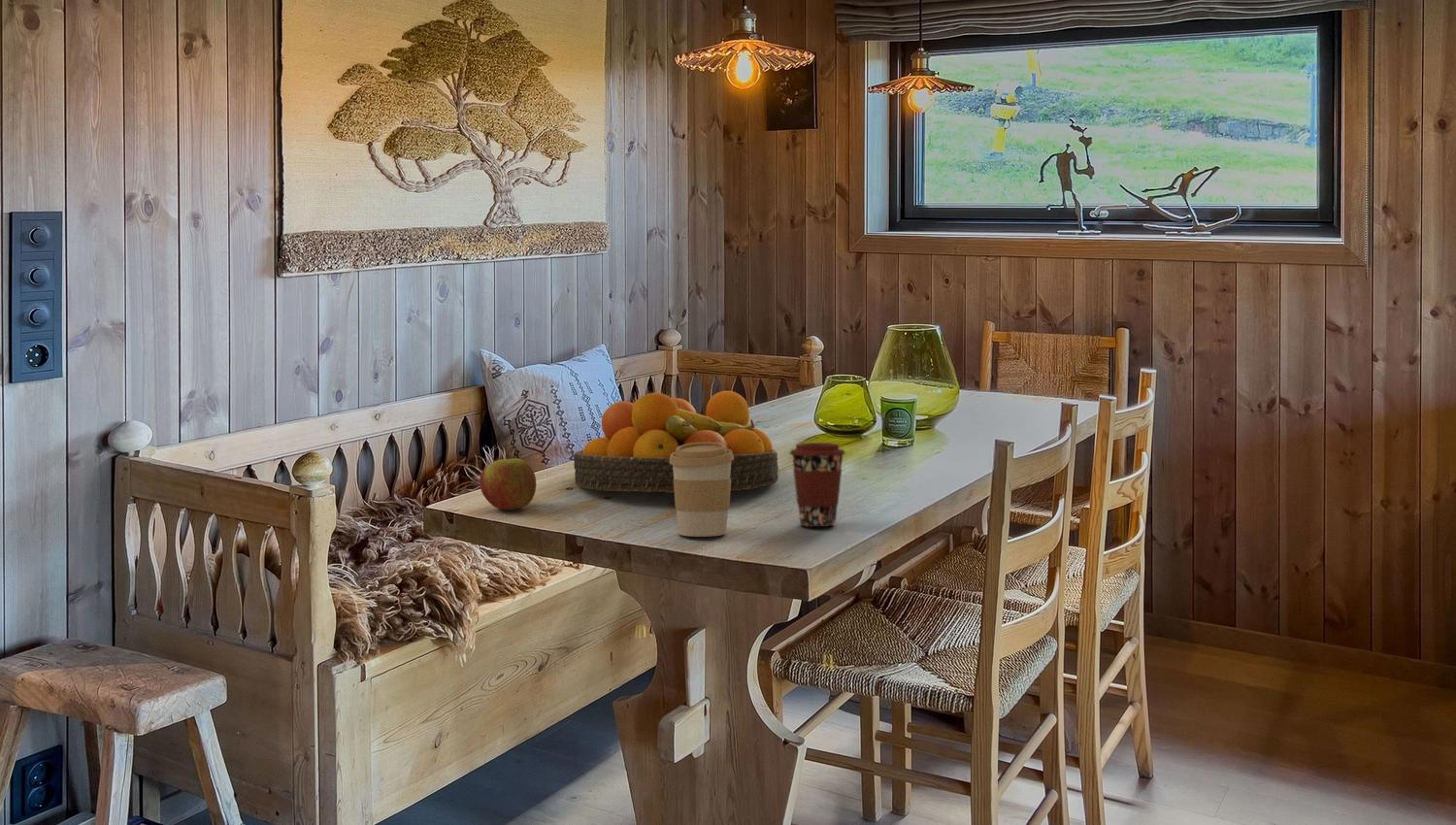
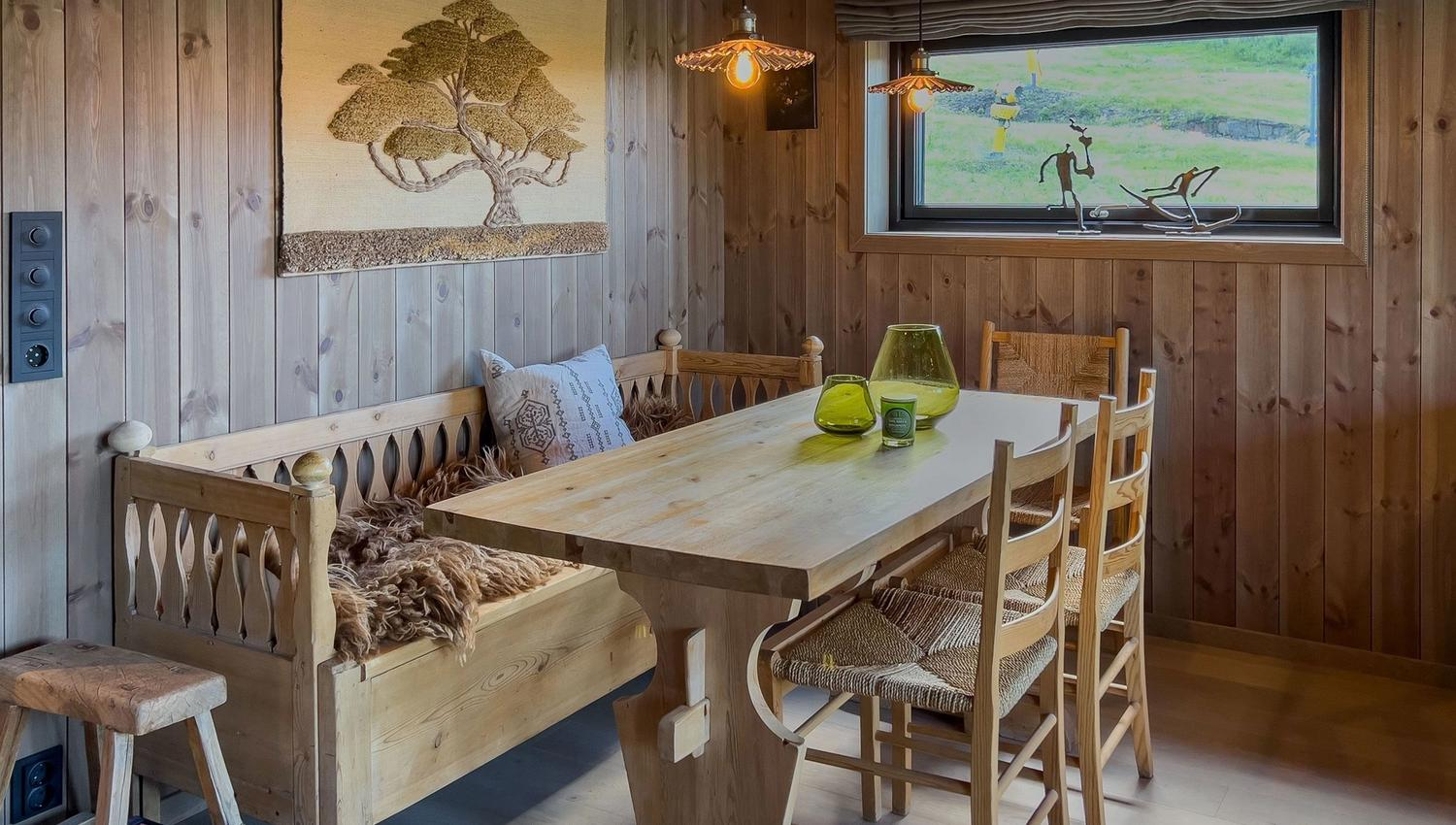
- fruit bowl [573,390,779,493]
- apple [479,457,537,511]
- coffee cup [670,443,734,538]
- coffee cup [788,442,846,528]
